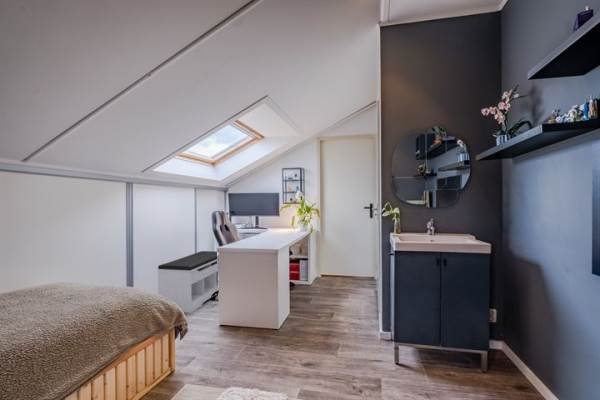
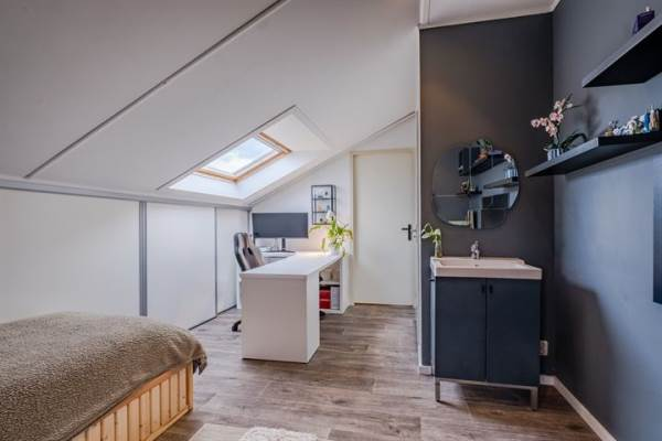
- bench [157,250,219,314]
